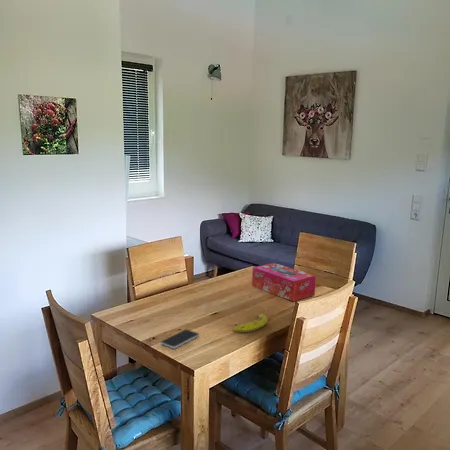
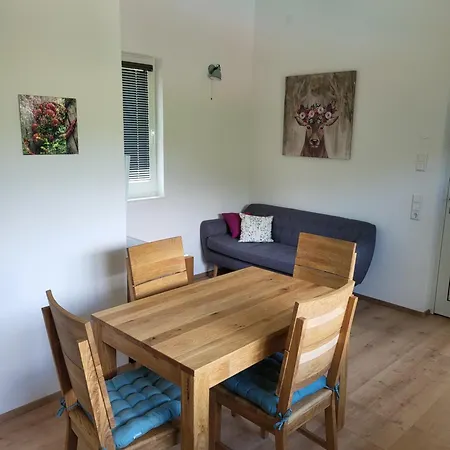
- fruit [232,313,269,333]
- smartphone [160,329,200,349]
- tissue box [251,262,317,302]
